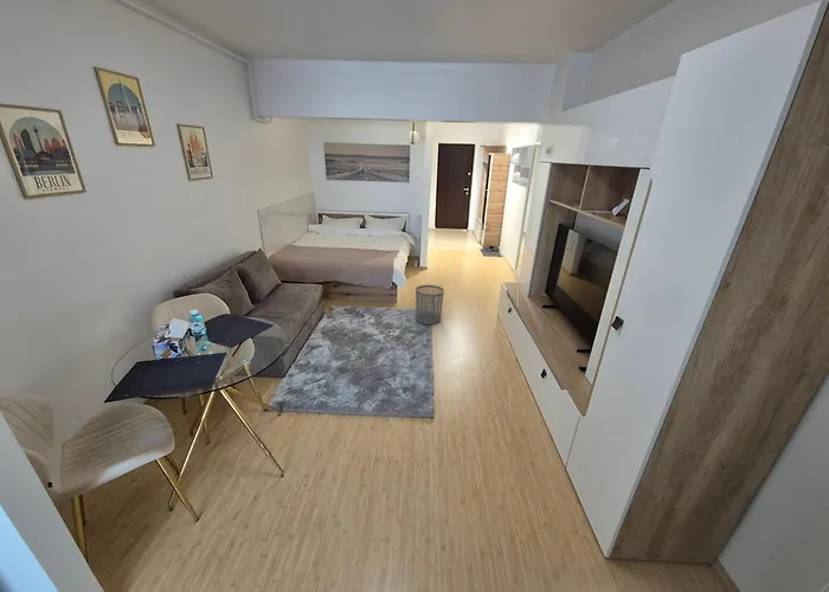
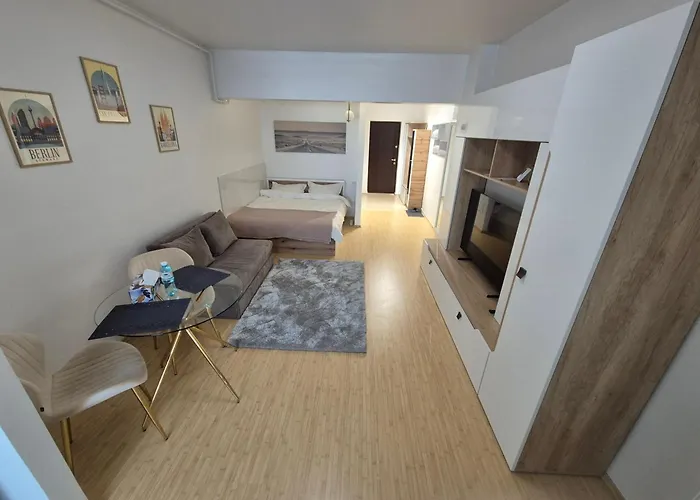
- waste bin [415,284,445,326]
